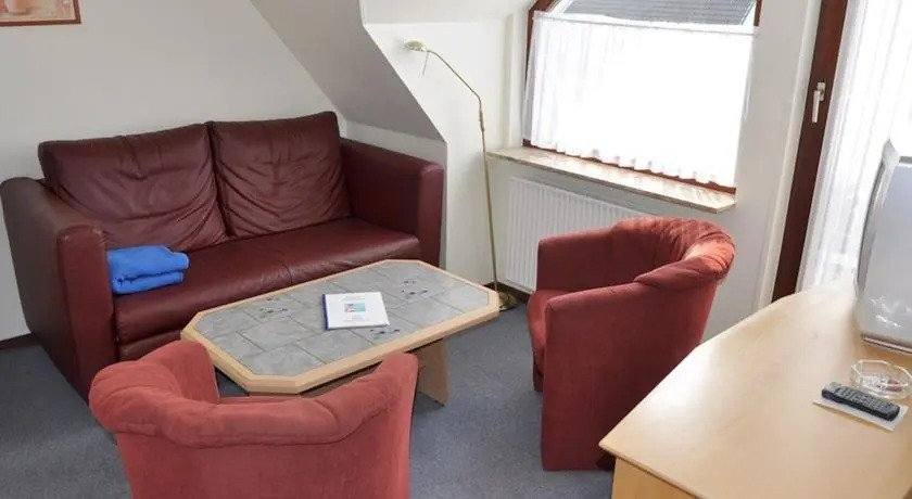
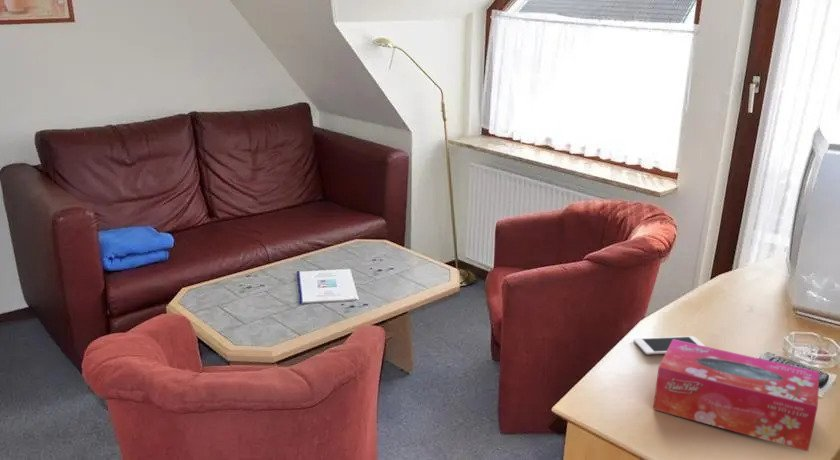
+ tissue box [652,339,820,453]
+ cell phone [633,335,707,356]
